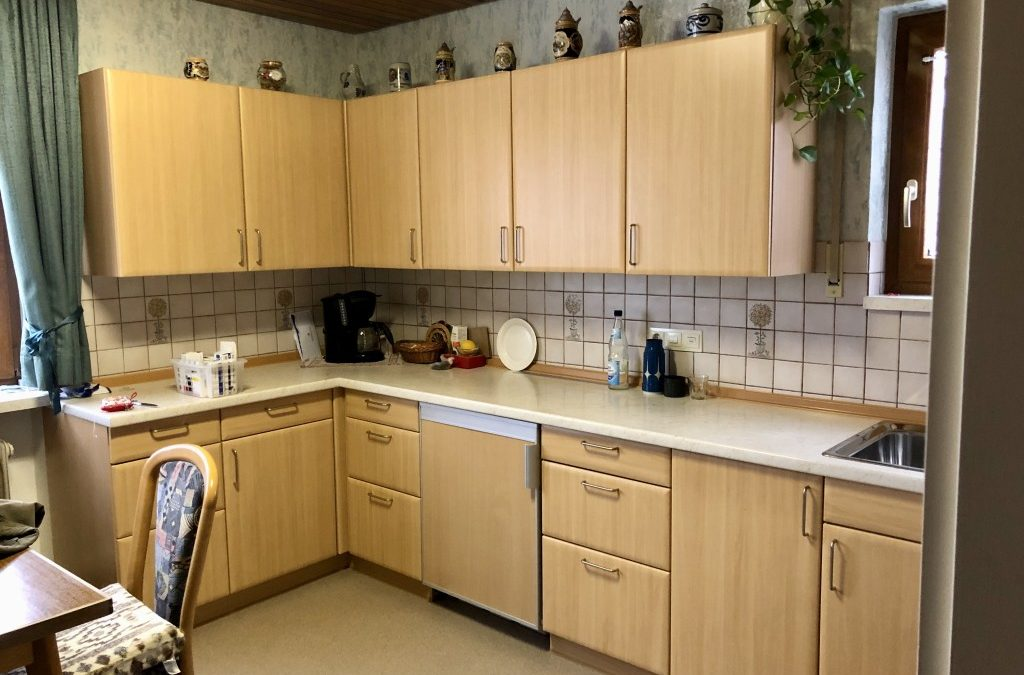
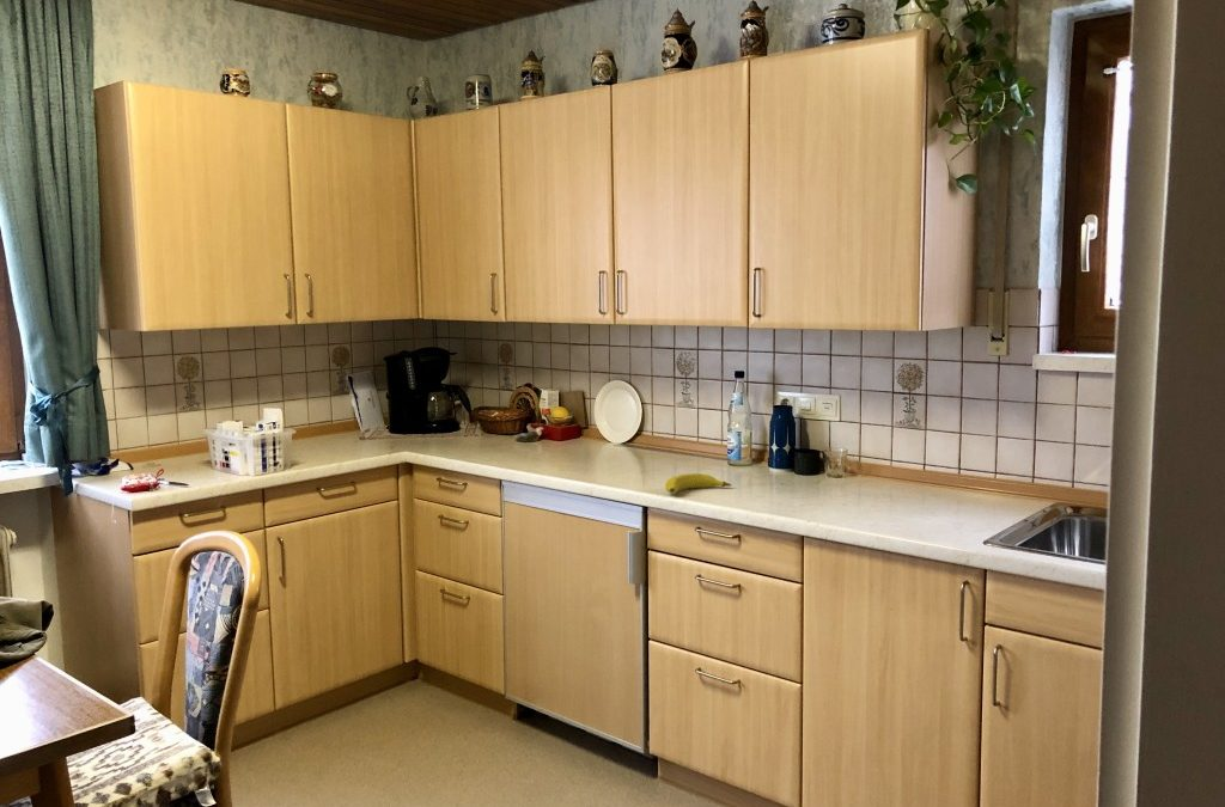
+ fruit [664,472,732,495]
